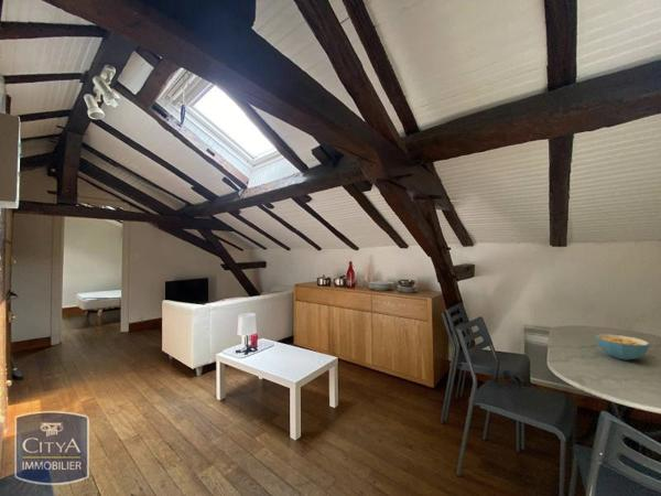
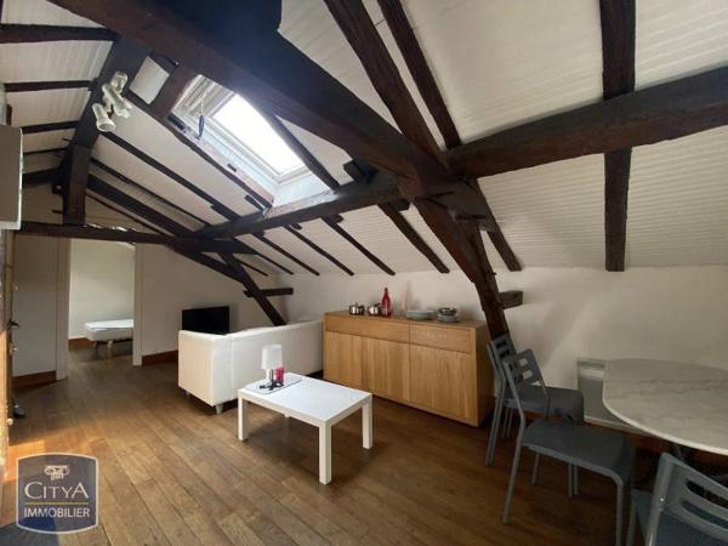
- cereal bowl [594,333,651,362]
